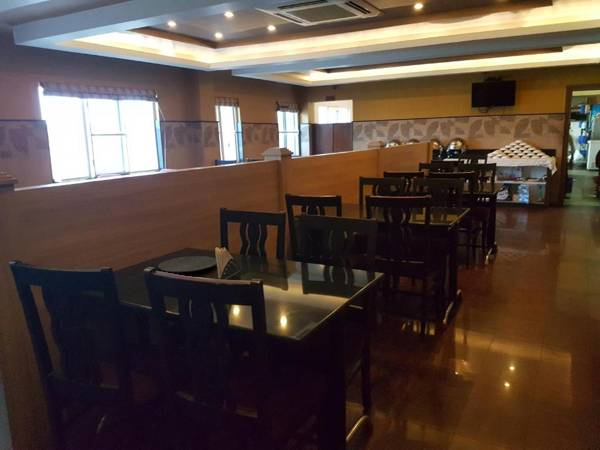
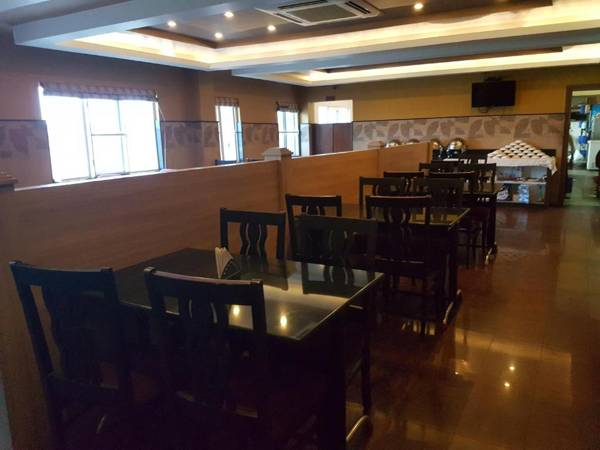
- plate [157,255,218,273]
